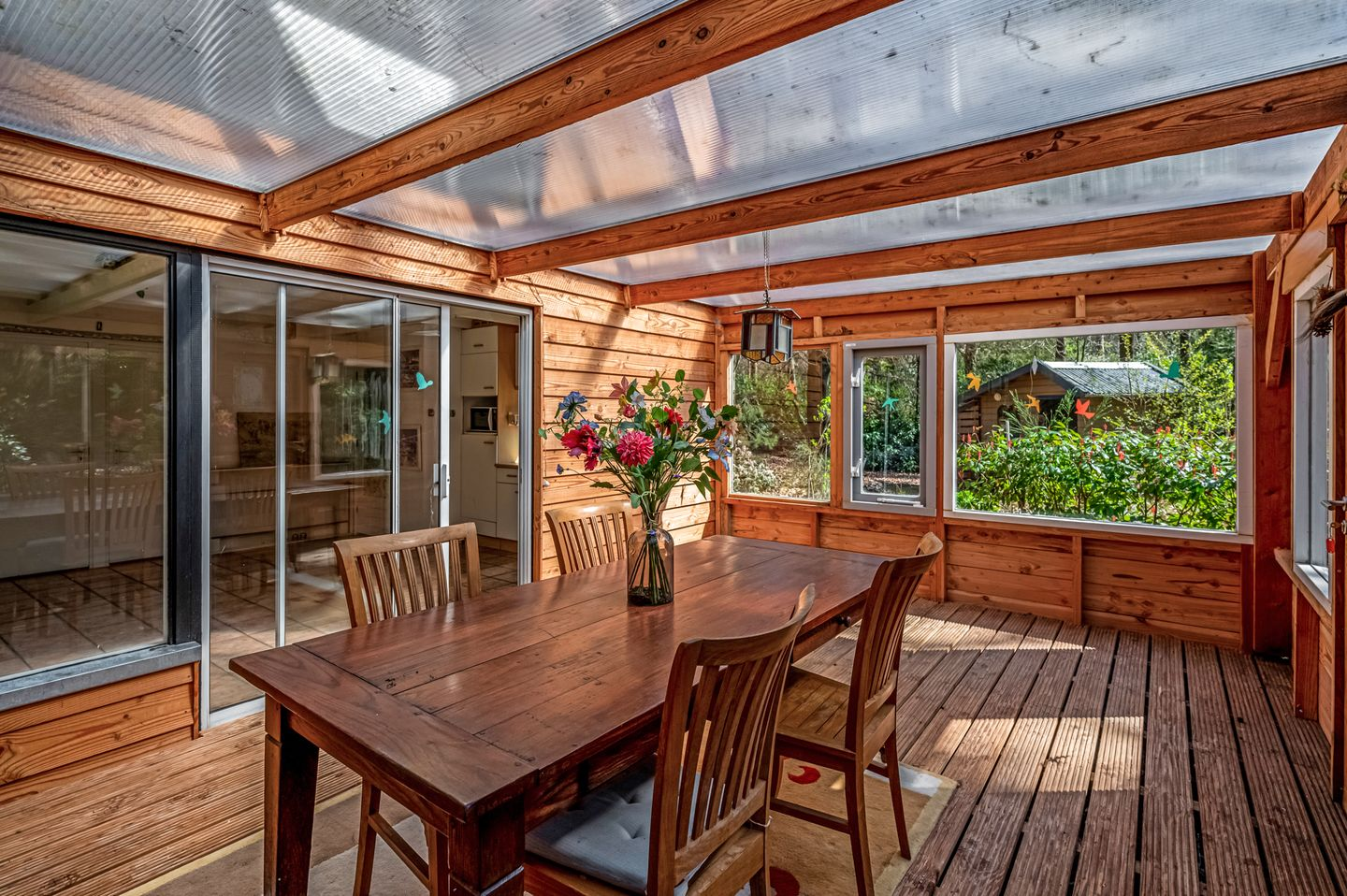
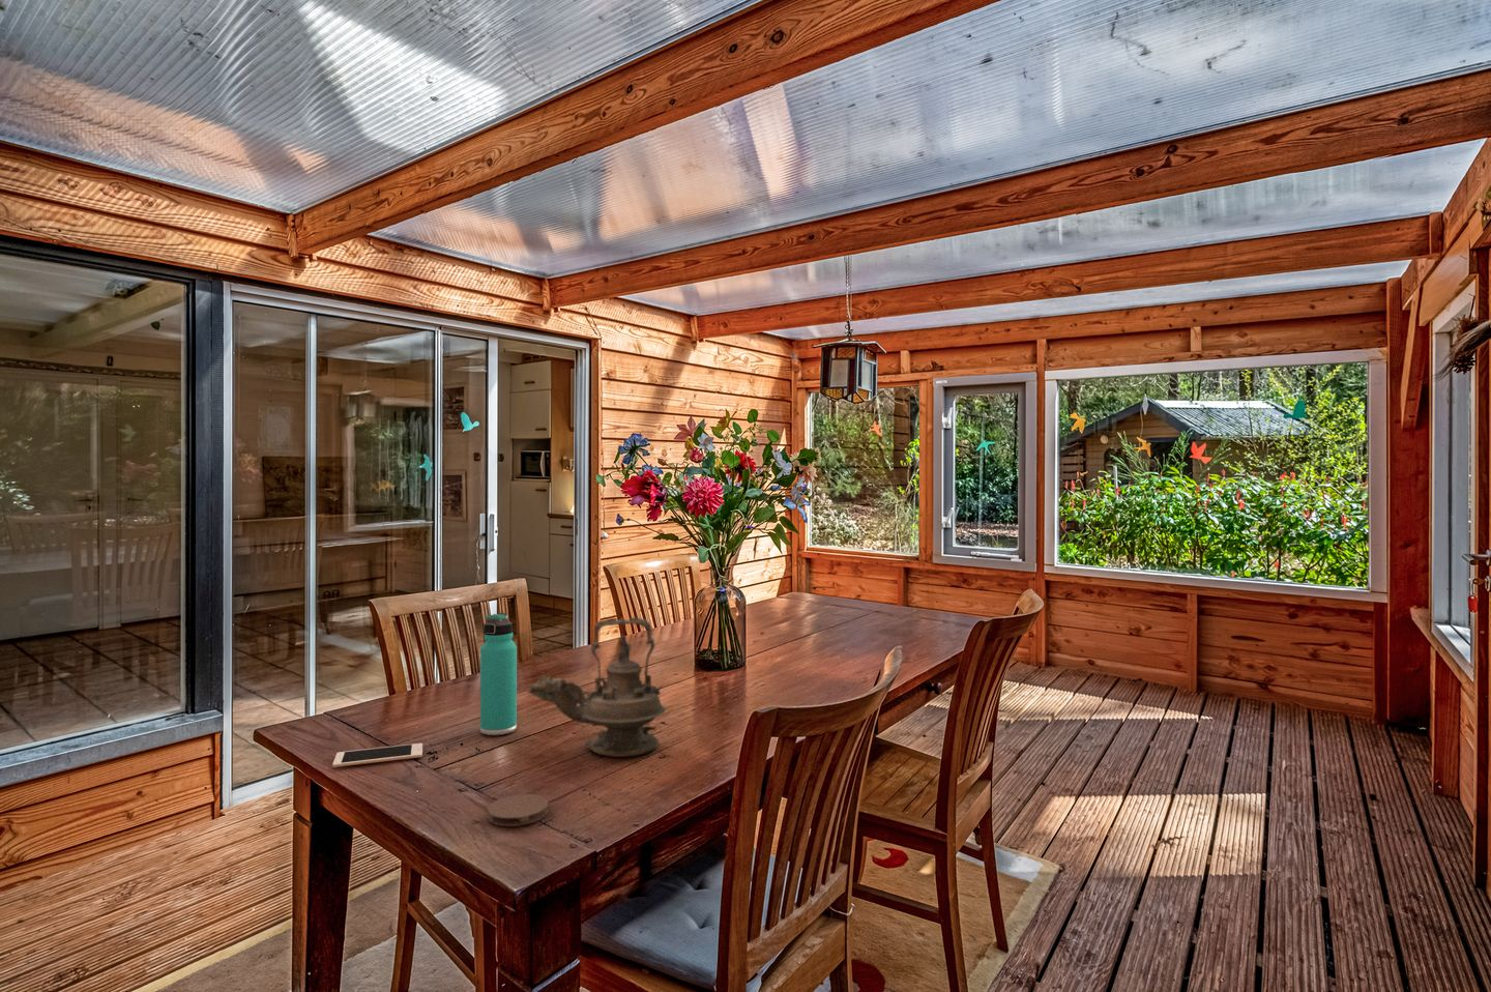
+ teapot [527,616,665,758]
+ thermos bottle [479,612,518,736]
+ coaster [487,793,549,827]
+ cell phone [331,743,424,768]
